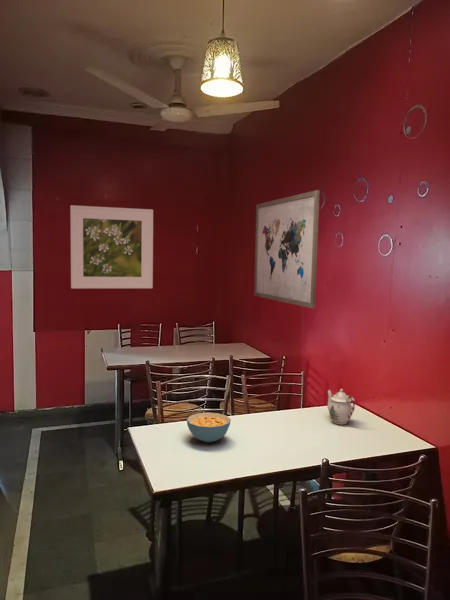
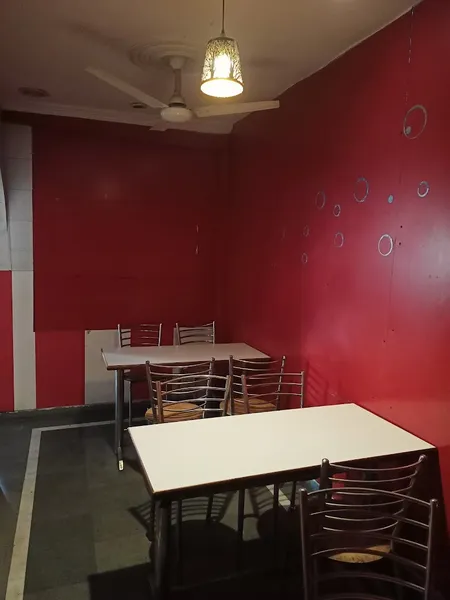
- wall art [253,189,321,309]
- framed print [69,204,154,289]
- teapot [327,388,356,426]
- cereal bowl [186,411,232,444]
